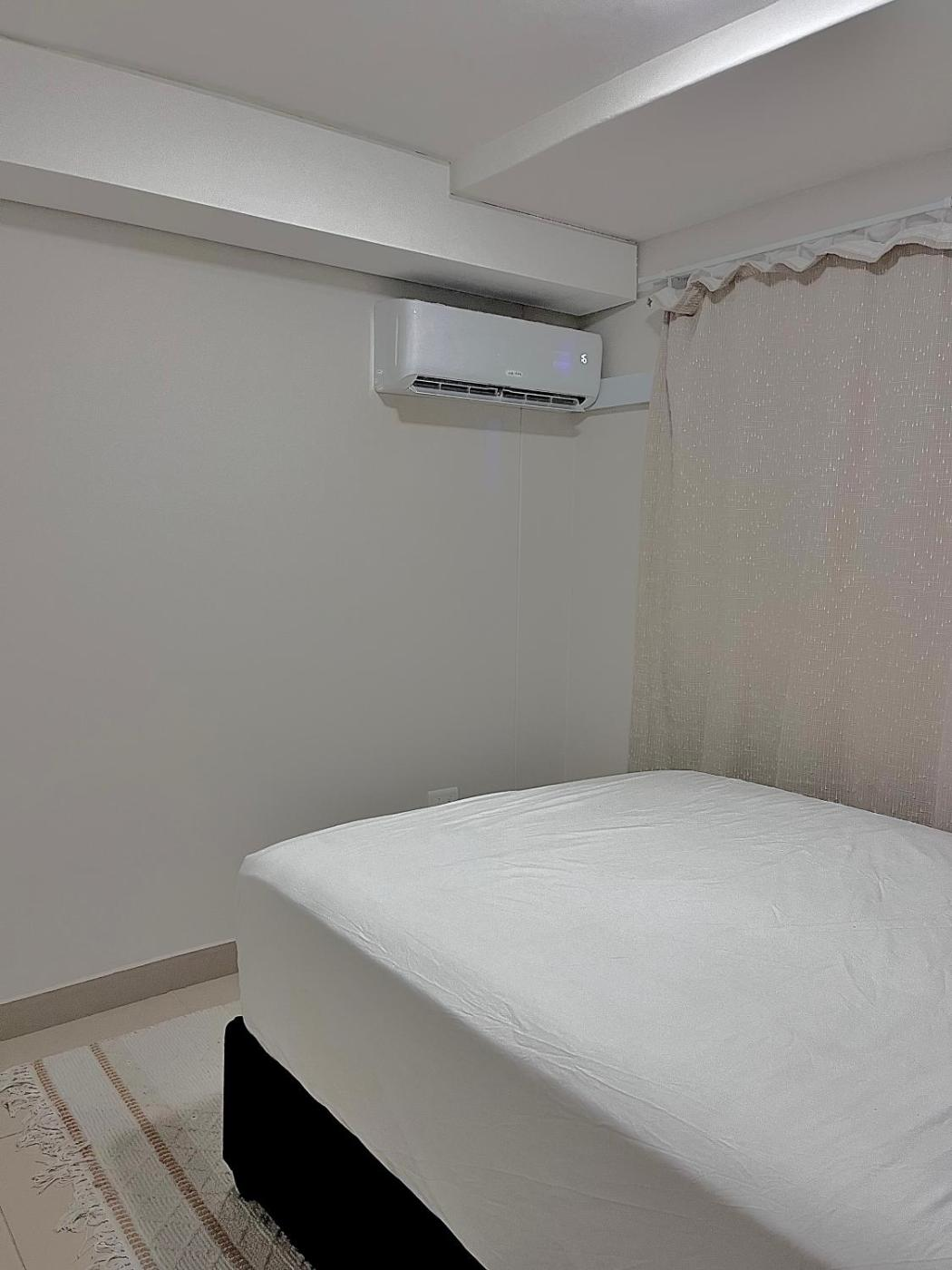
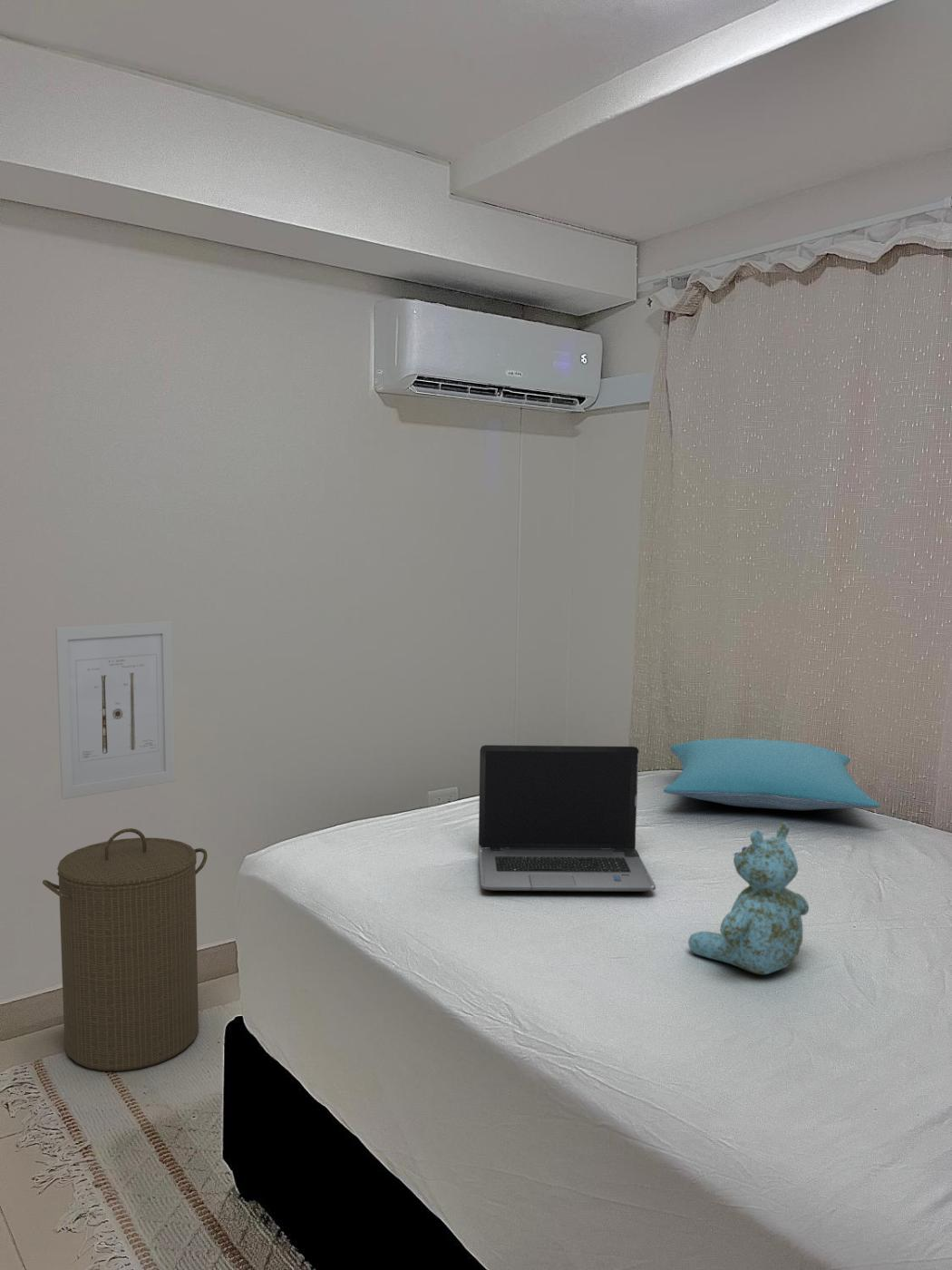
+ laptop computer [478,744,656,893]
+ wall art [54,620,176,800]
+ pillow [663,738,880,811]
+ stuffed bear [687,822,810,975]
+ laundry hamper [42,827,208,1071]
